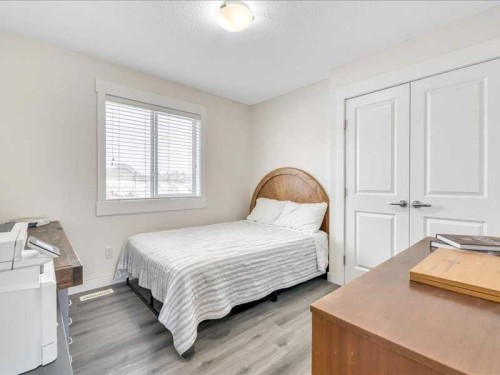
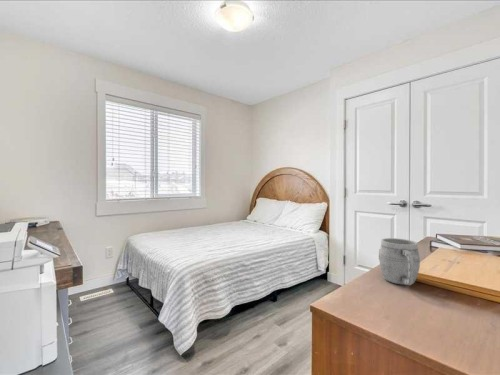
+ mug [378,237,421,286]
